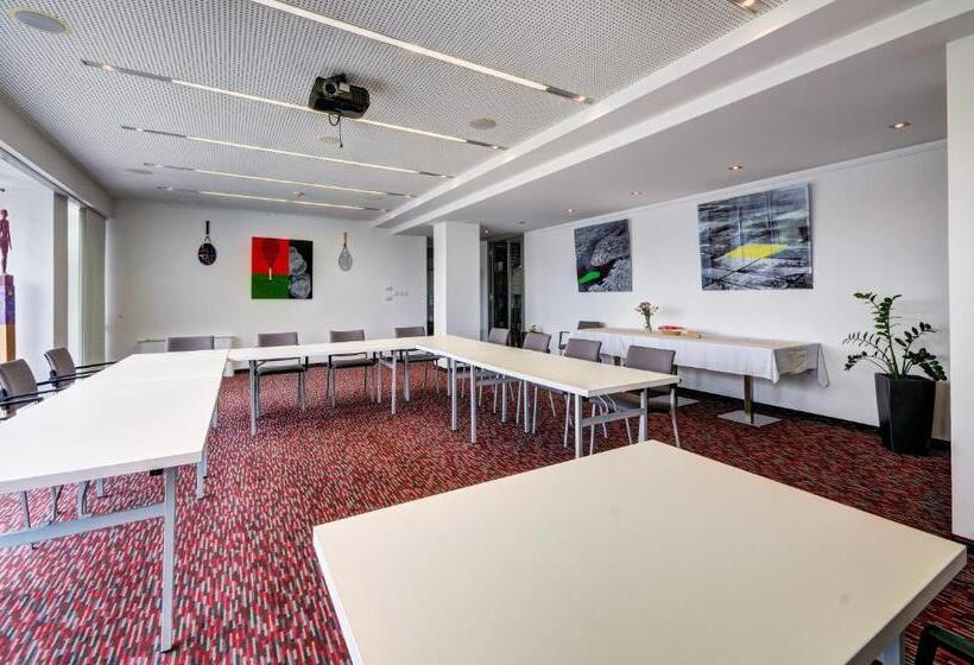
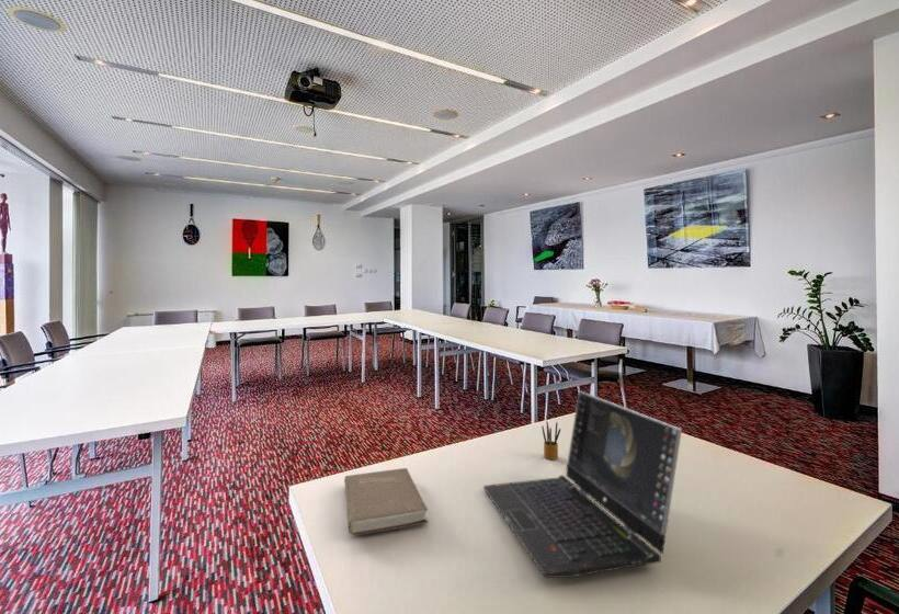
+ pencil box [540,420,561,461]
+ laptop computer [482,390,683,579]
+ book [343,467,430,537]
